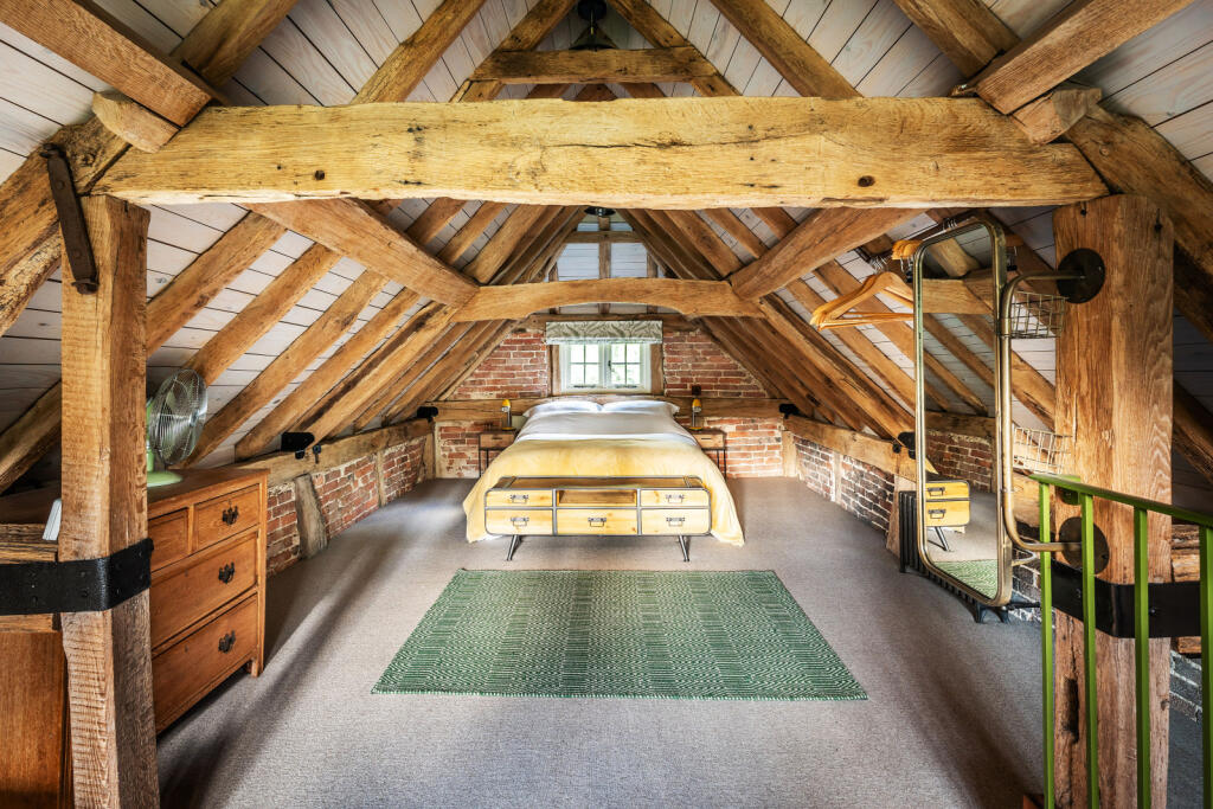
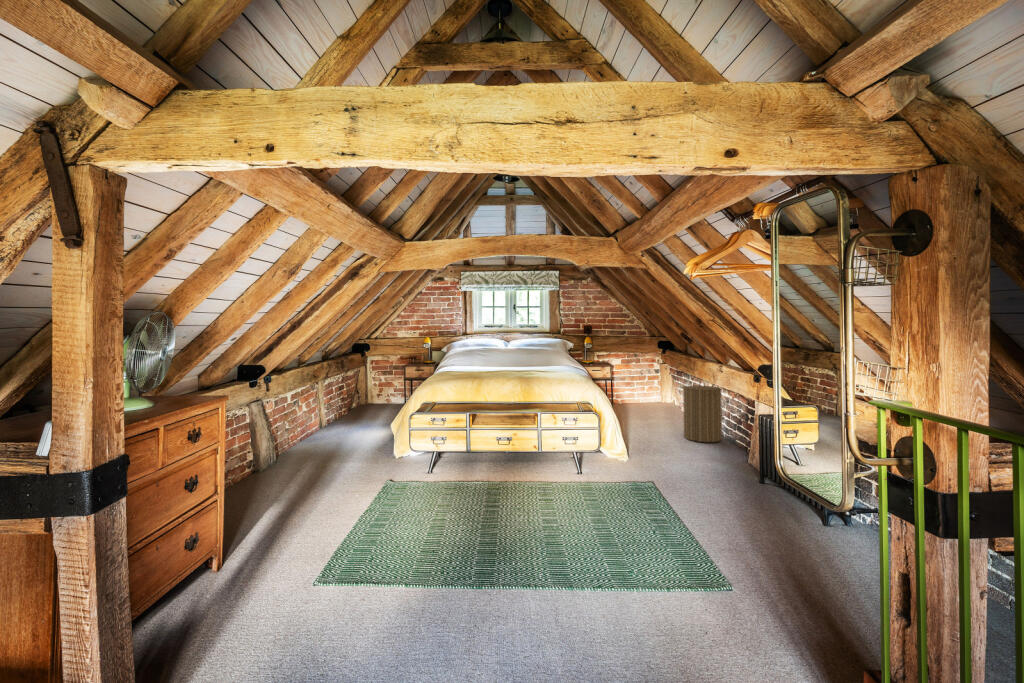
+ laundry hamper [682,378,723,443]
